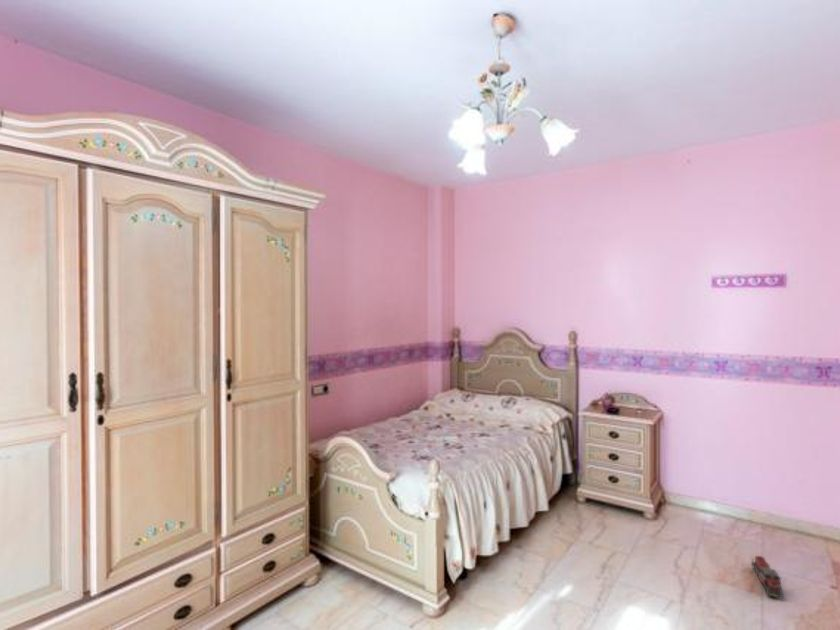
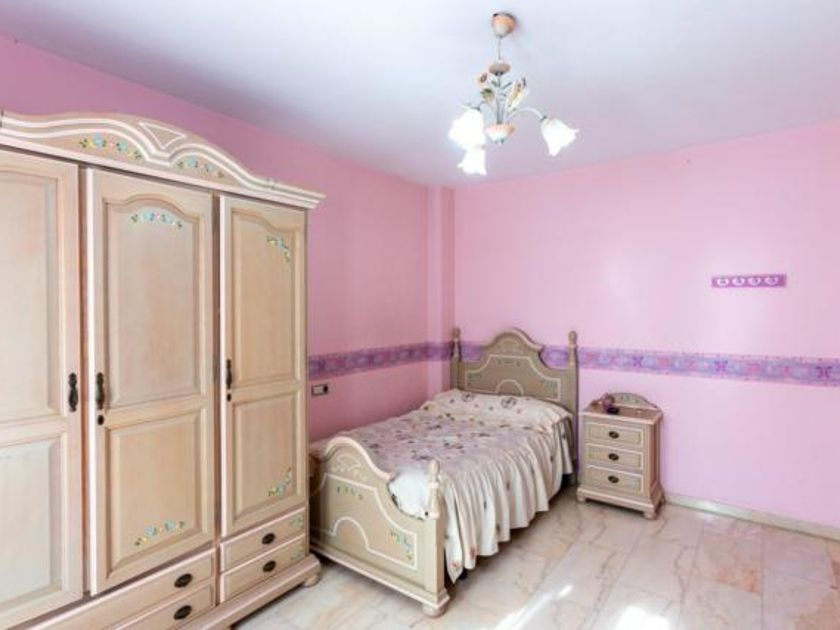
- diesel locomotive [750,555,784,599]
